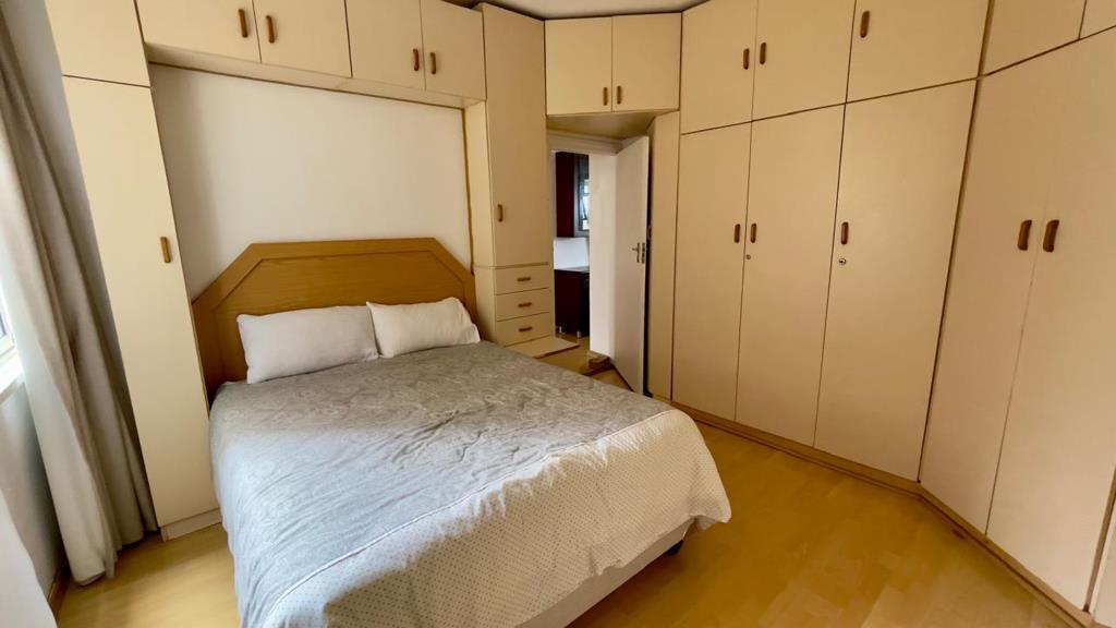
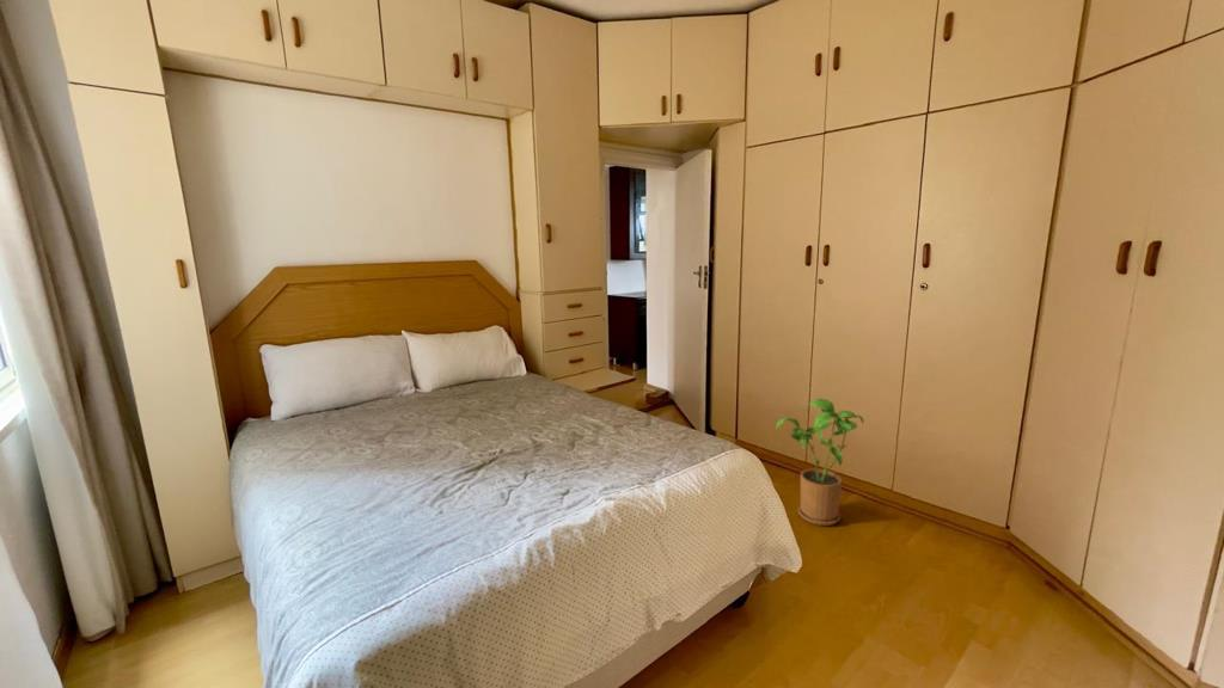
+ house plant [775,398,864,527]
